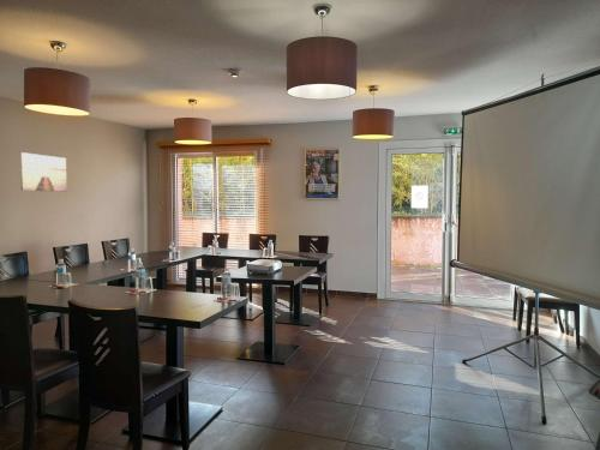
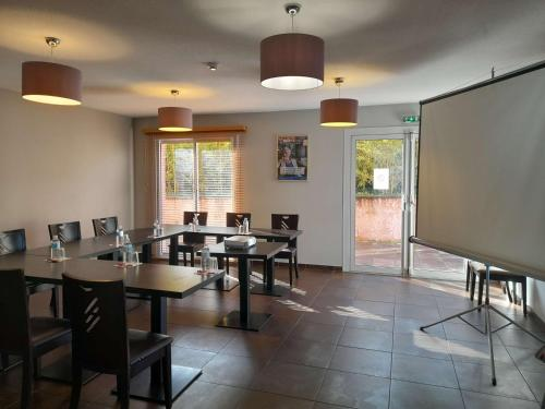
- wall art [19,151,67,193]
